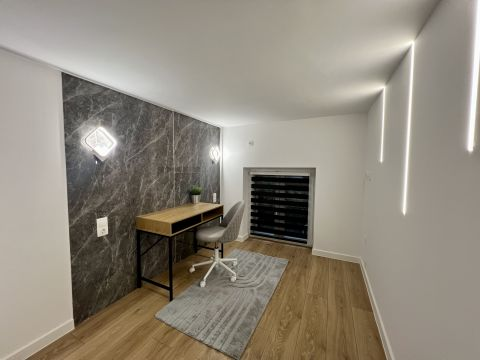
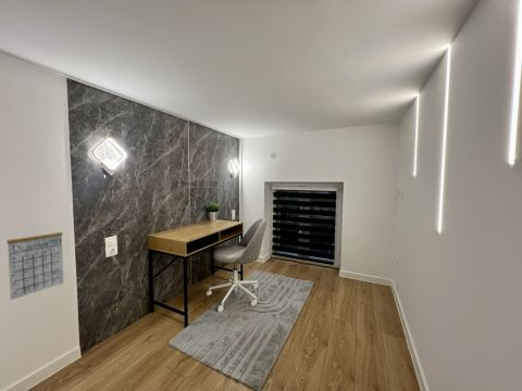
+ calendar [7,223,64,301]
